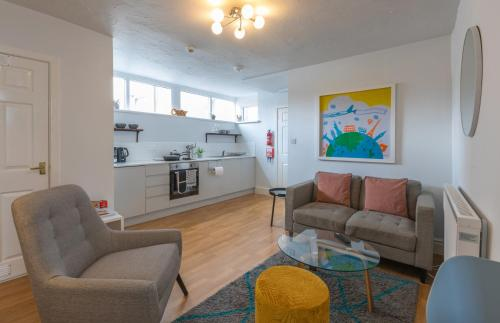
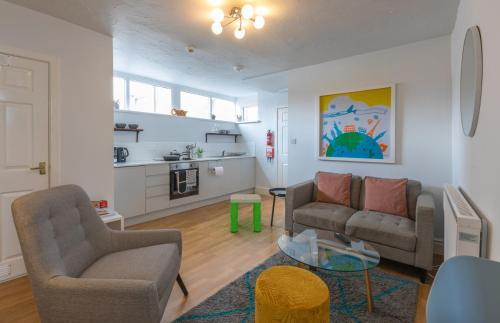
+ stool [229,193,262,233]
